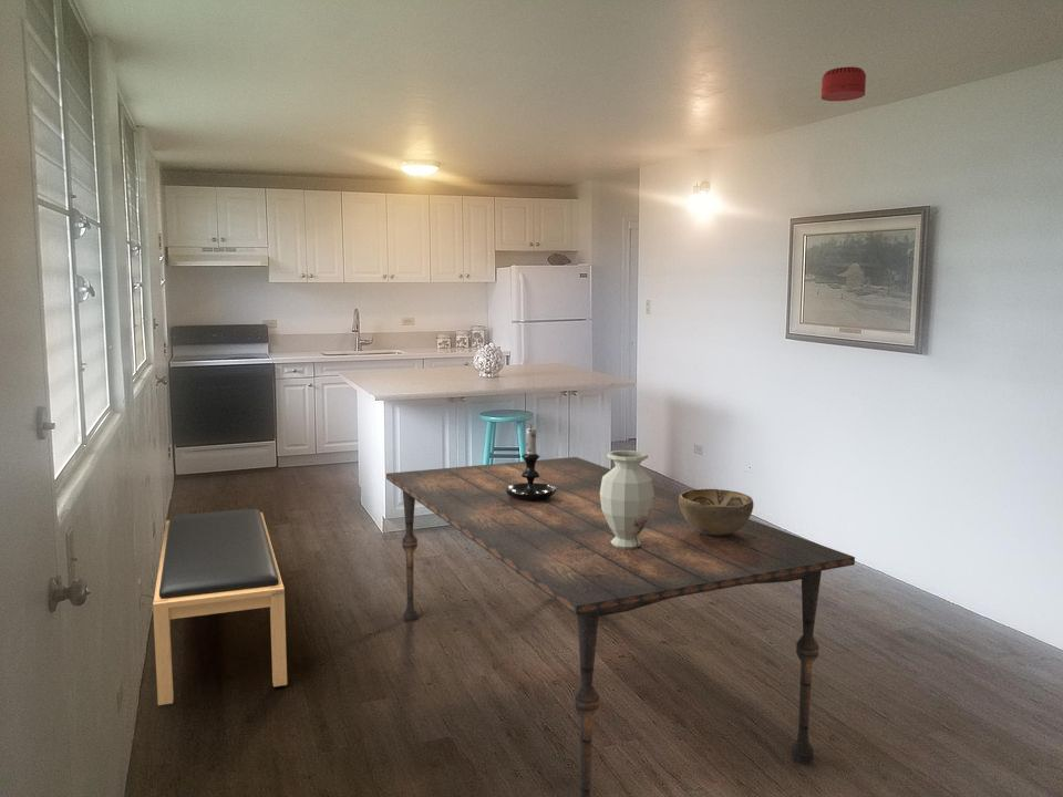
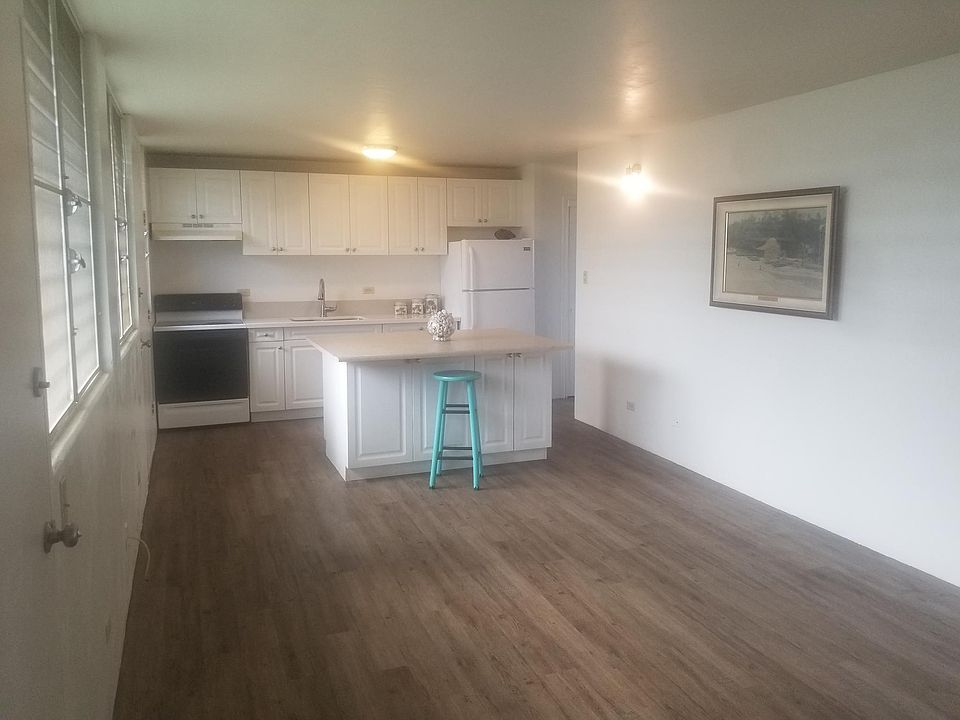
- bench [152,508,288,706]
- smoke detector [821,65,867,102]
- dining table [385,456,856,797]
- vase [600,449,654,549]
- decorative bowl [679,488,755,536]
- candle holder [506,423,558,500]
